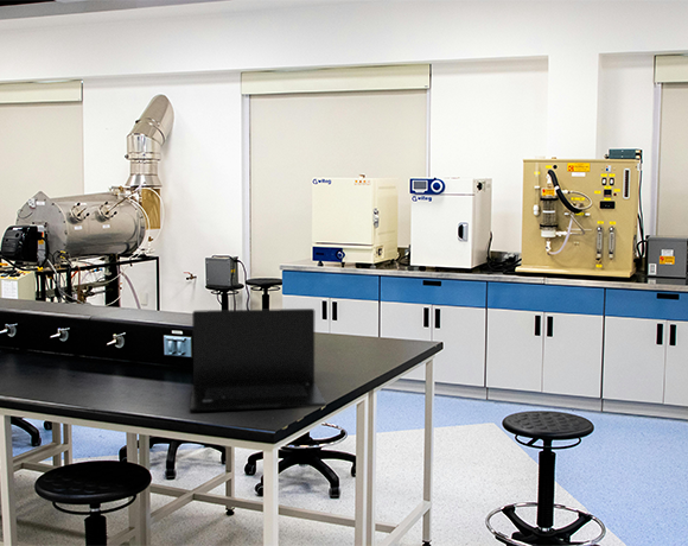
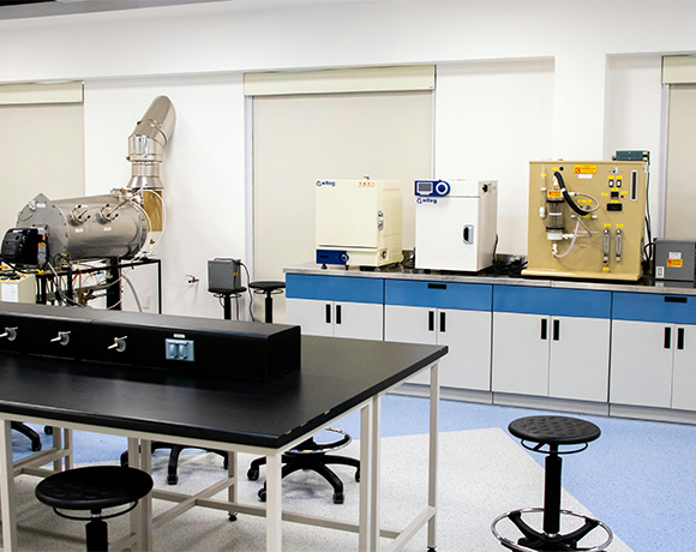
- laptop [189,307,327,412]
